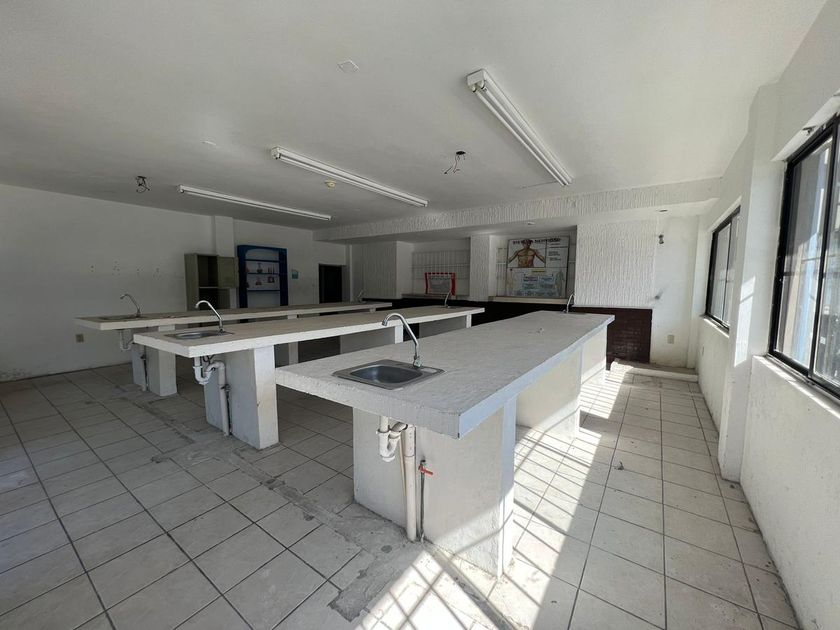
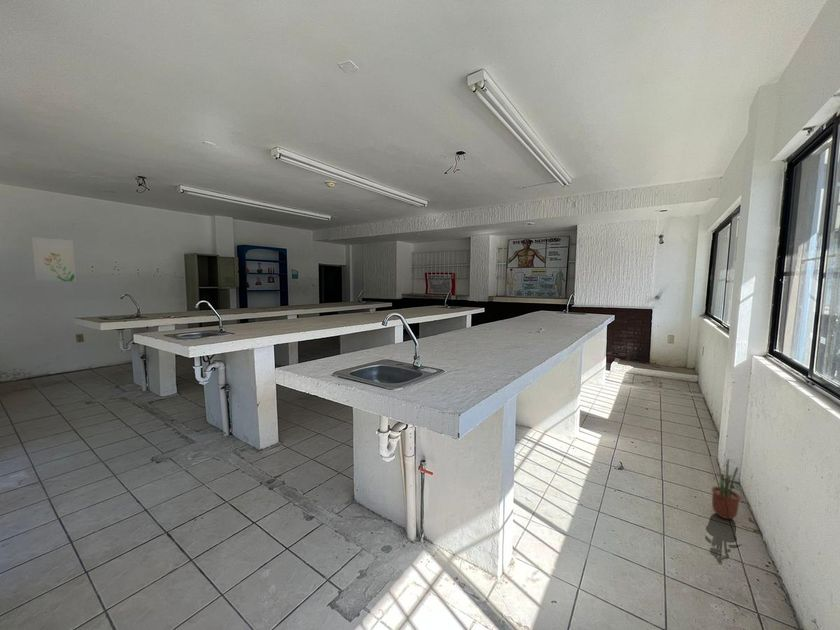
+ potted plant [711,458,744,520]
+ wall art [30,236,77,282]
